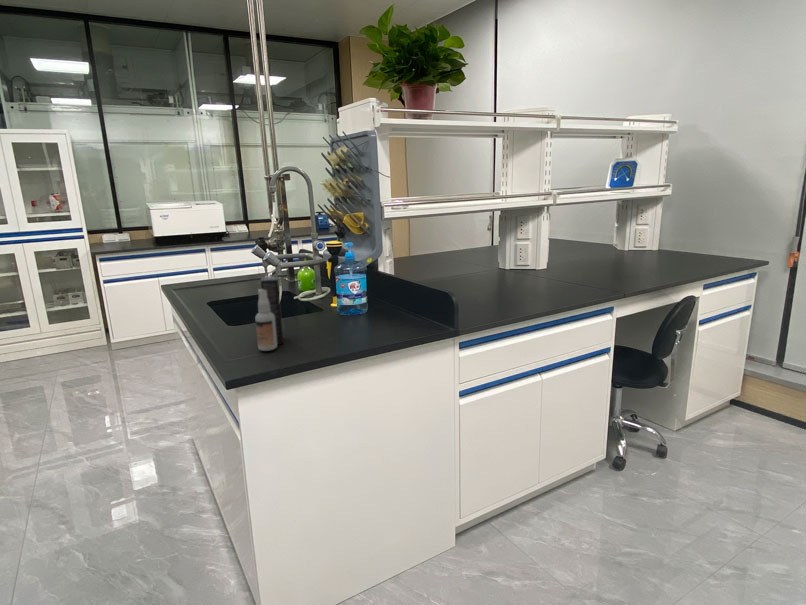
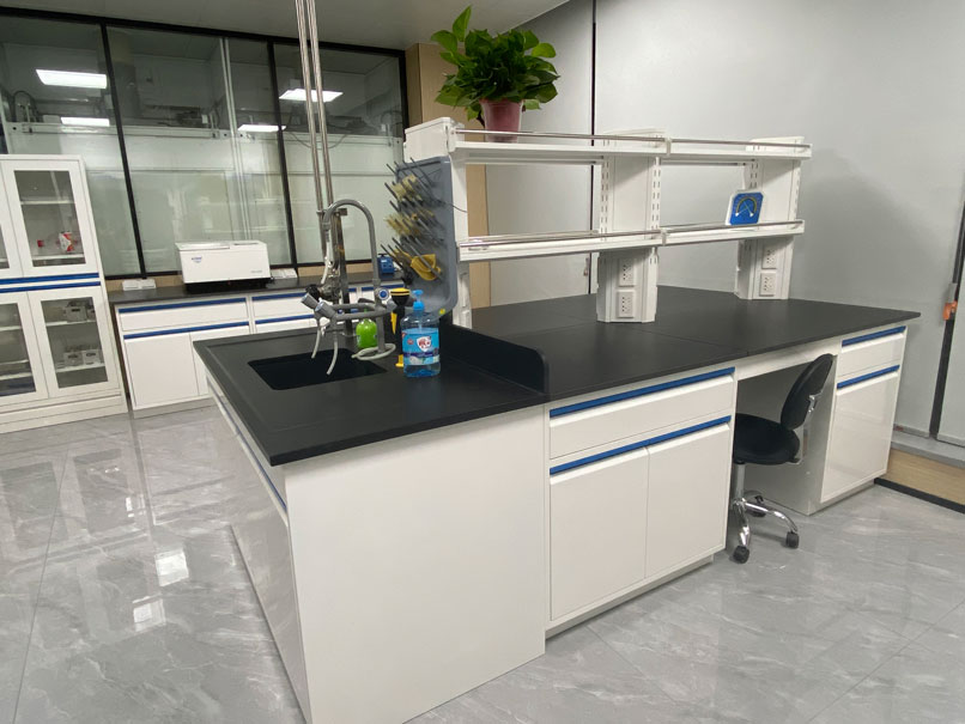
- spray bottle [254,275,284,352]
